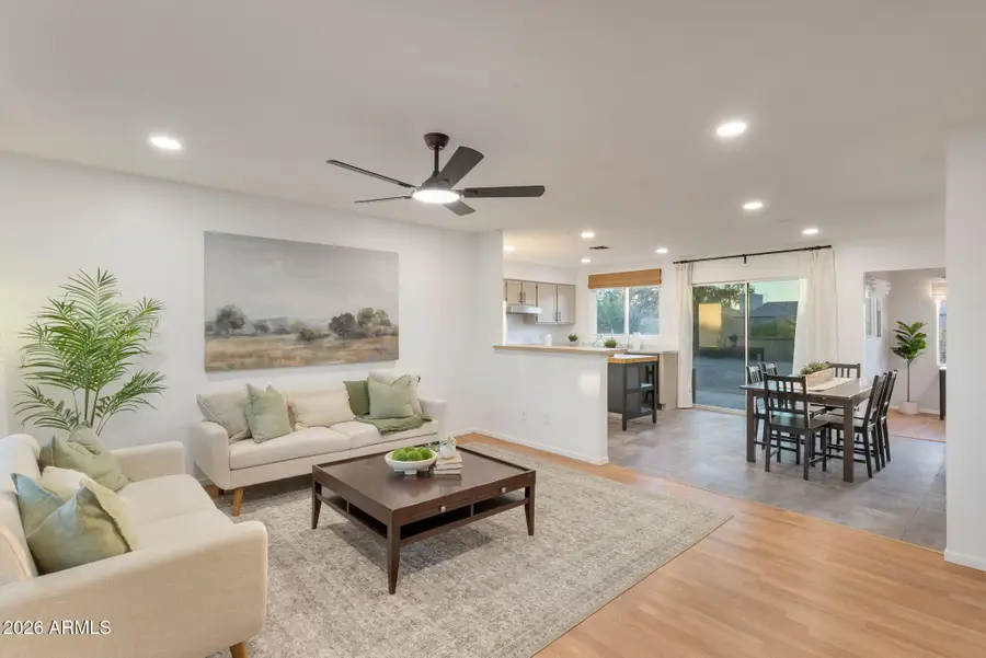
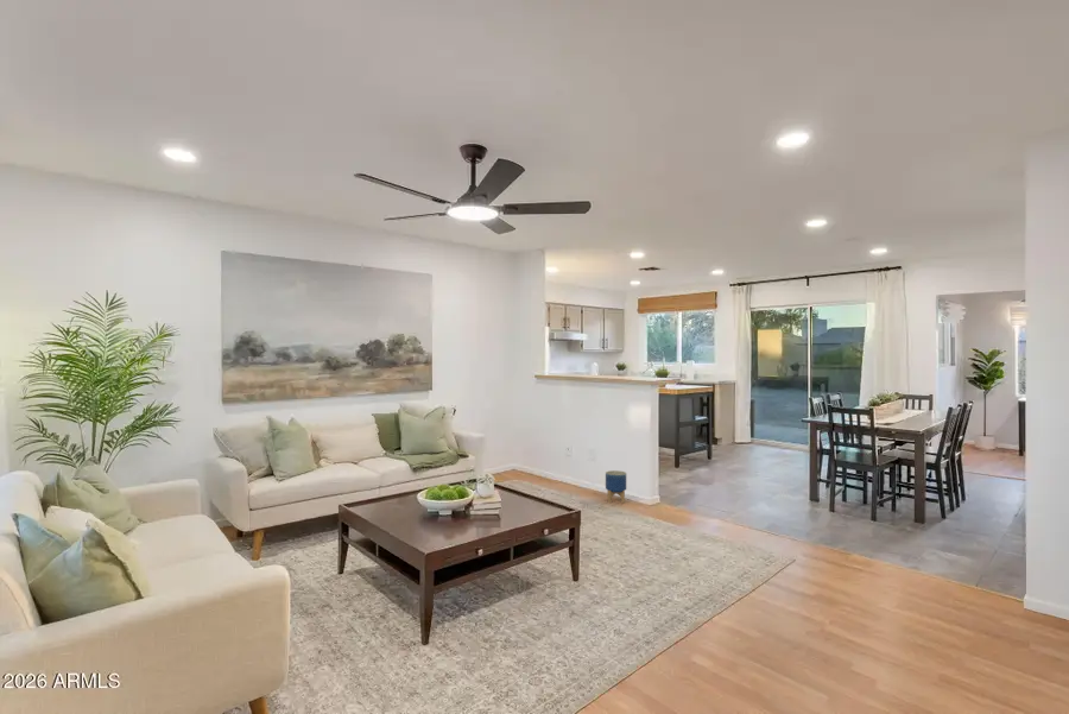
+ planter [605,469,627,505]
